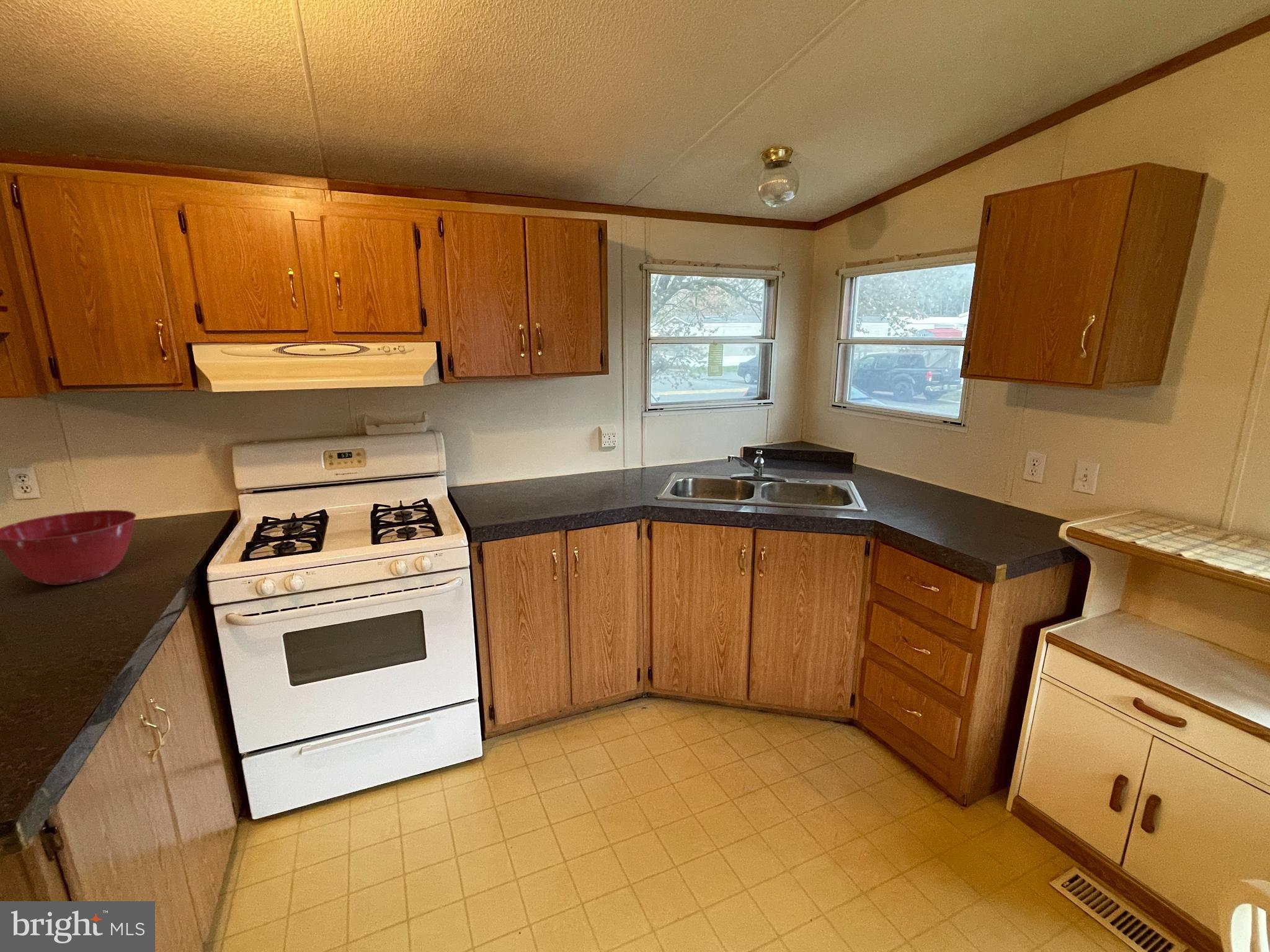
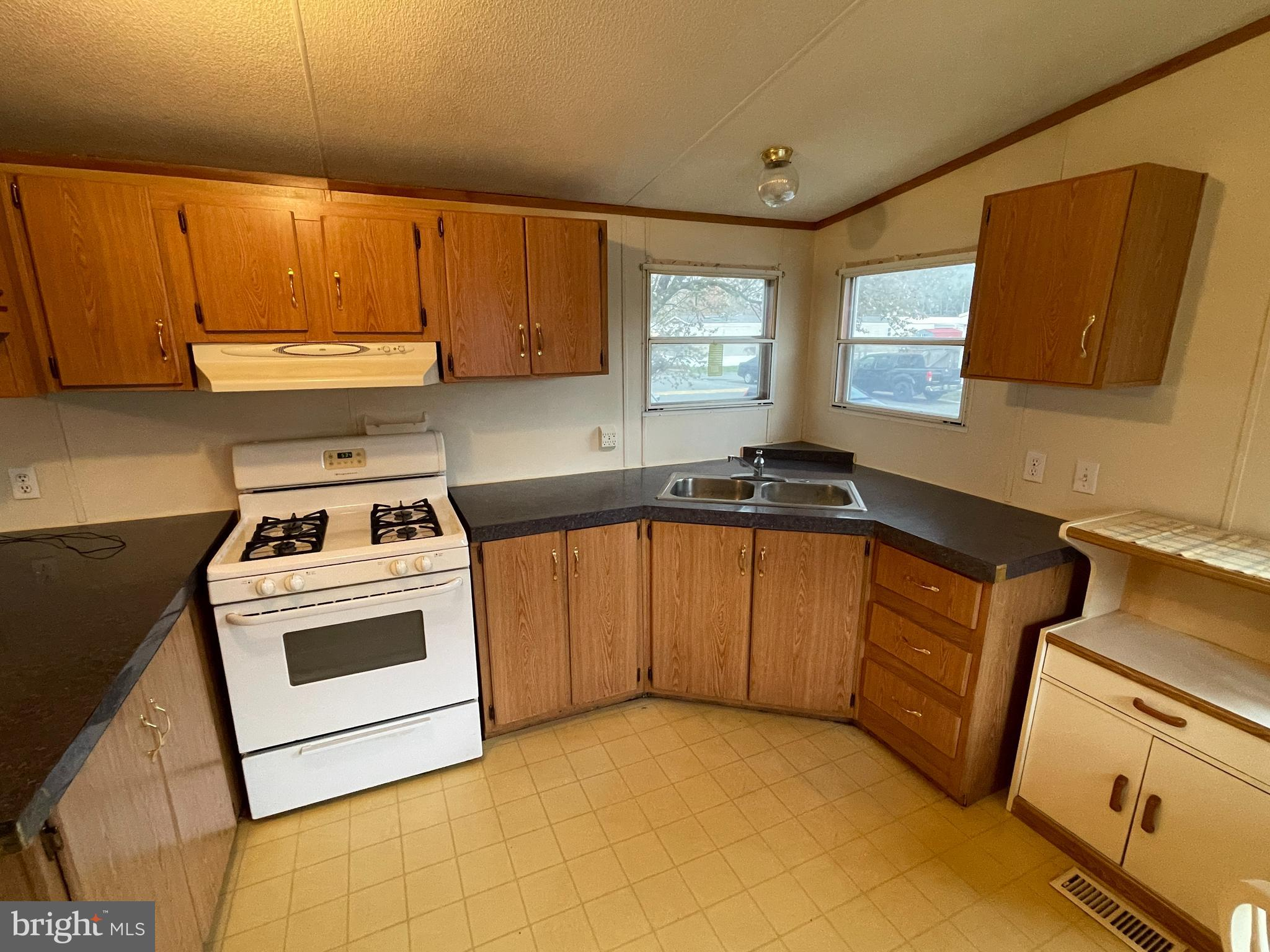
- mixing bowl [0,509,137,586]
